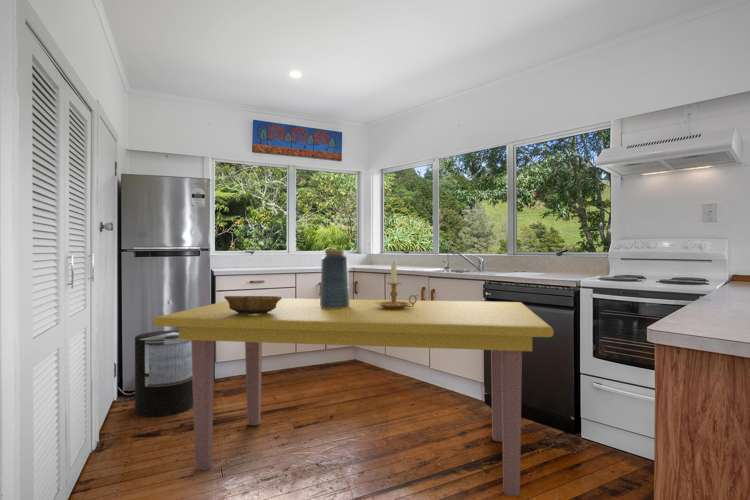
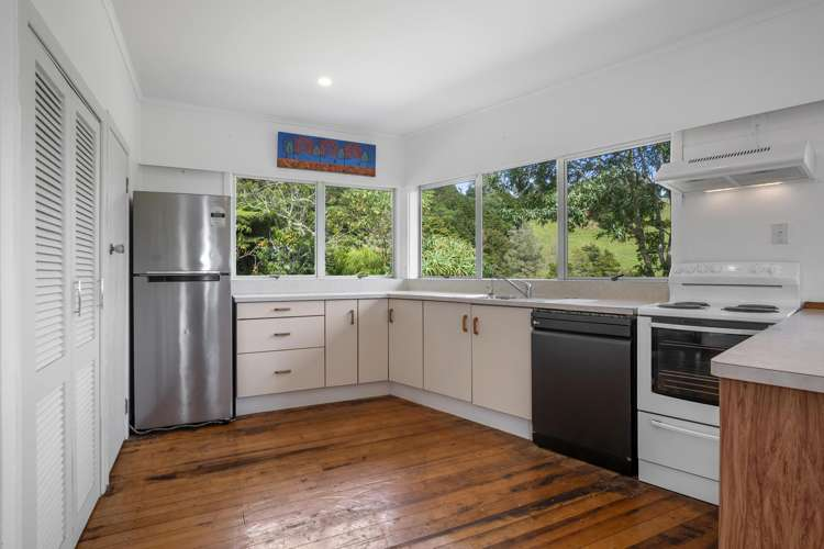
- candle holder [375,261,419,309]
- trash can [134,329,193,418]
- vase [319,249,351,309]
- decorative bowl [223,295,283,315]
- dining table [152,297,555,497]
